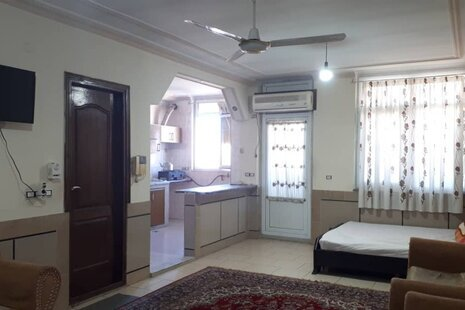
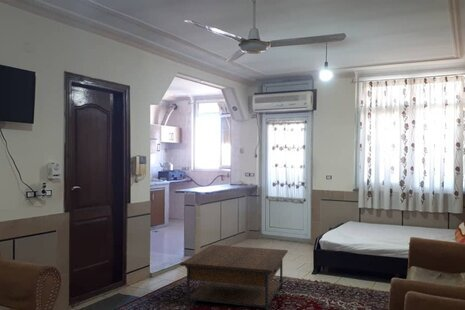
+ coffee table [179,244,289,310]
